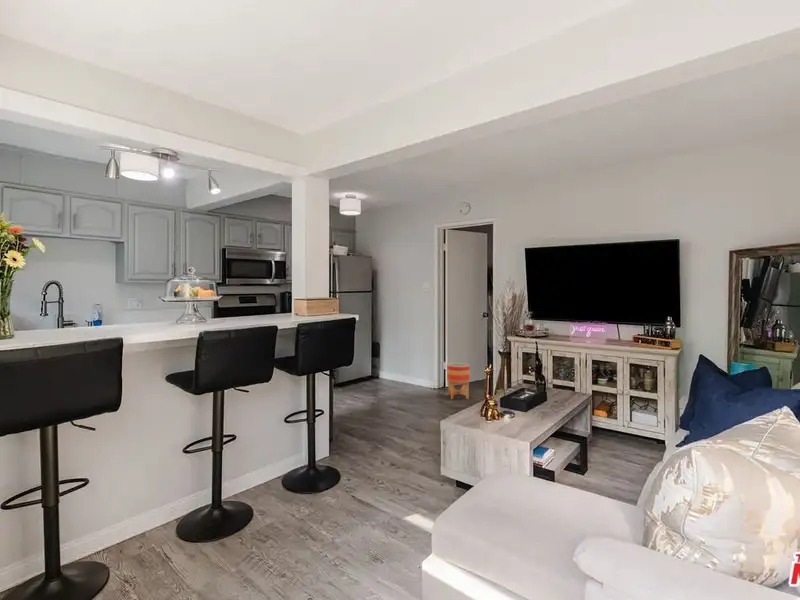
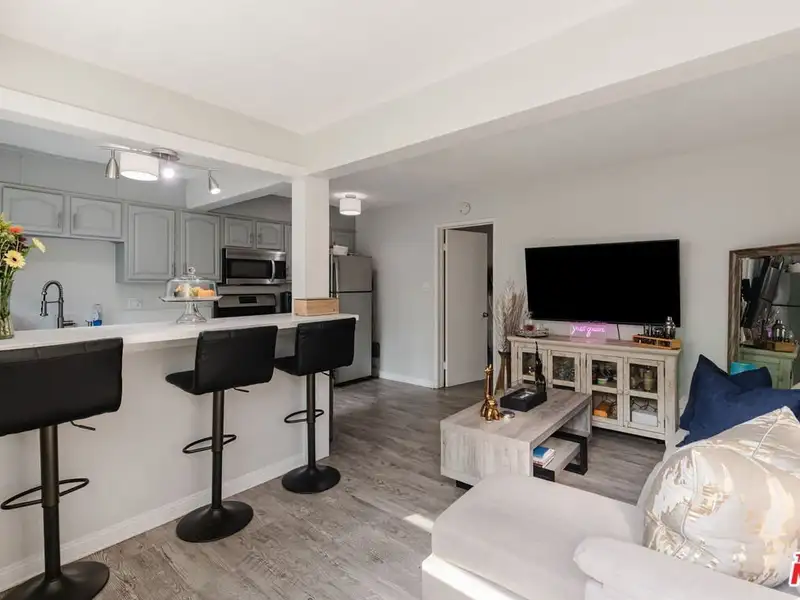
- planter [446,362,471,400]
